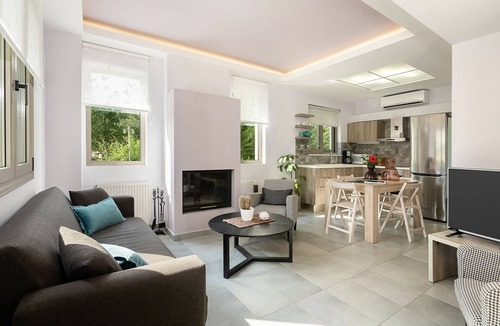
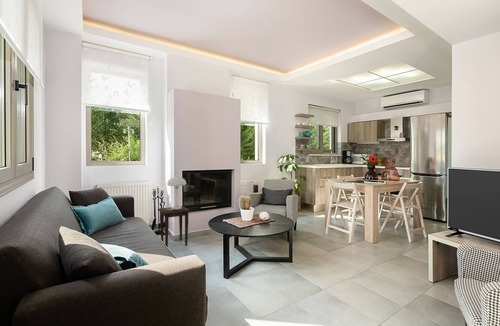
+ table lamp [166,171,187,209]
+ side table [157,205,192,248]
